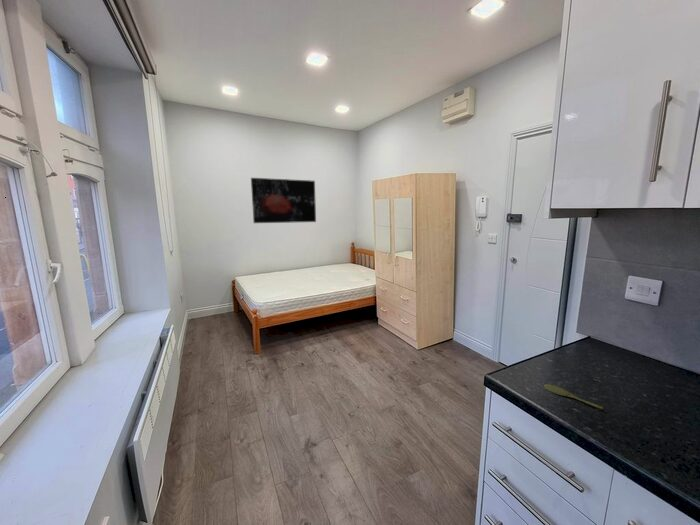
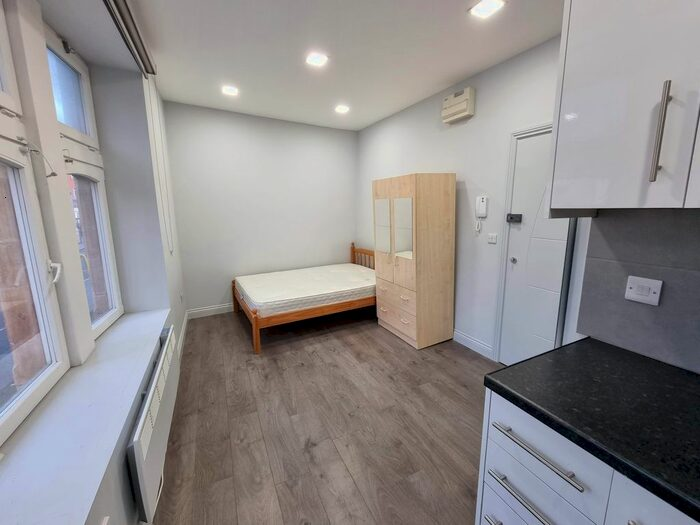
- wall art [250,177,317,224]
- spoon [543,384,604,410]
